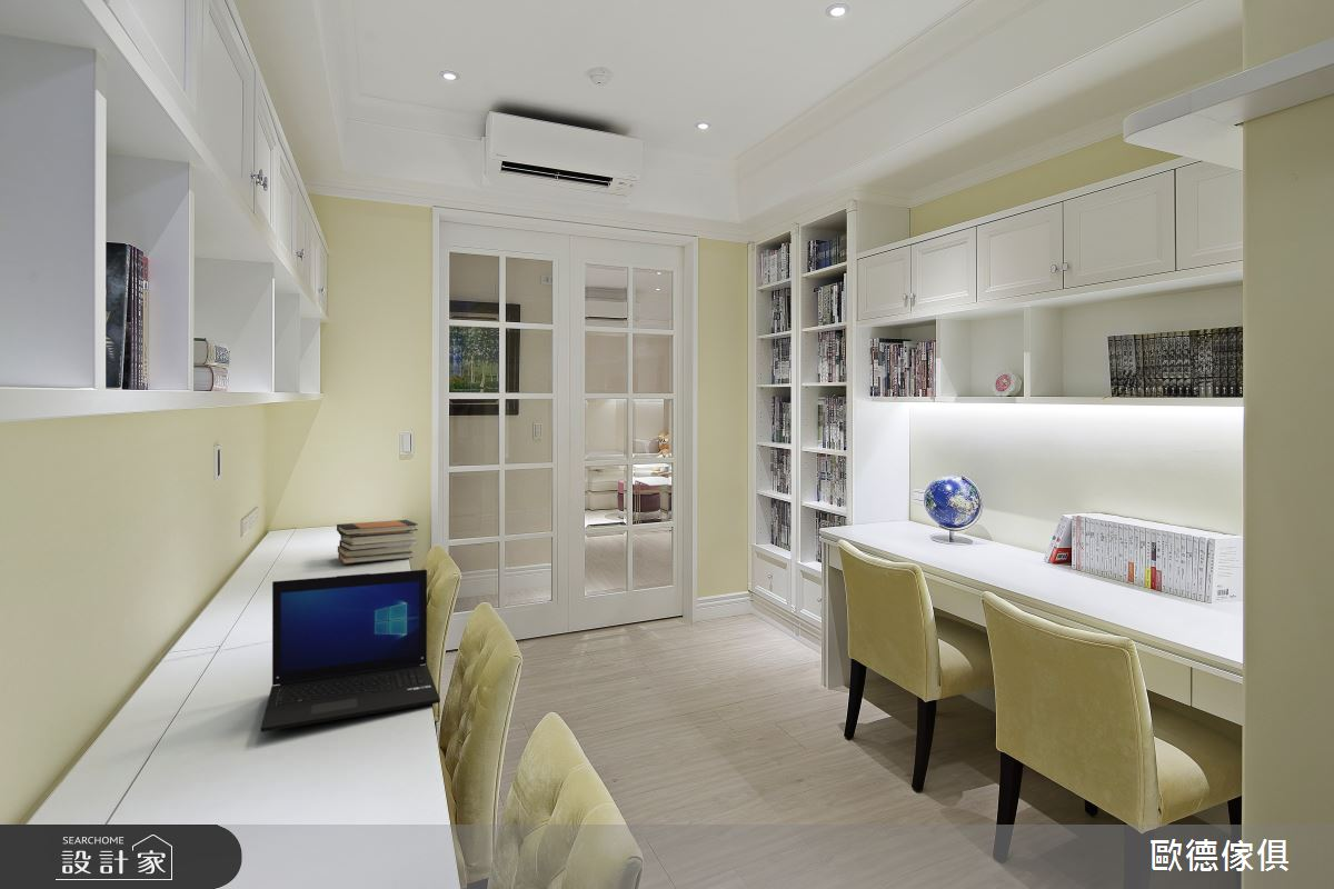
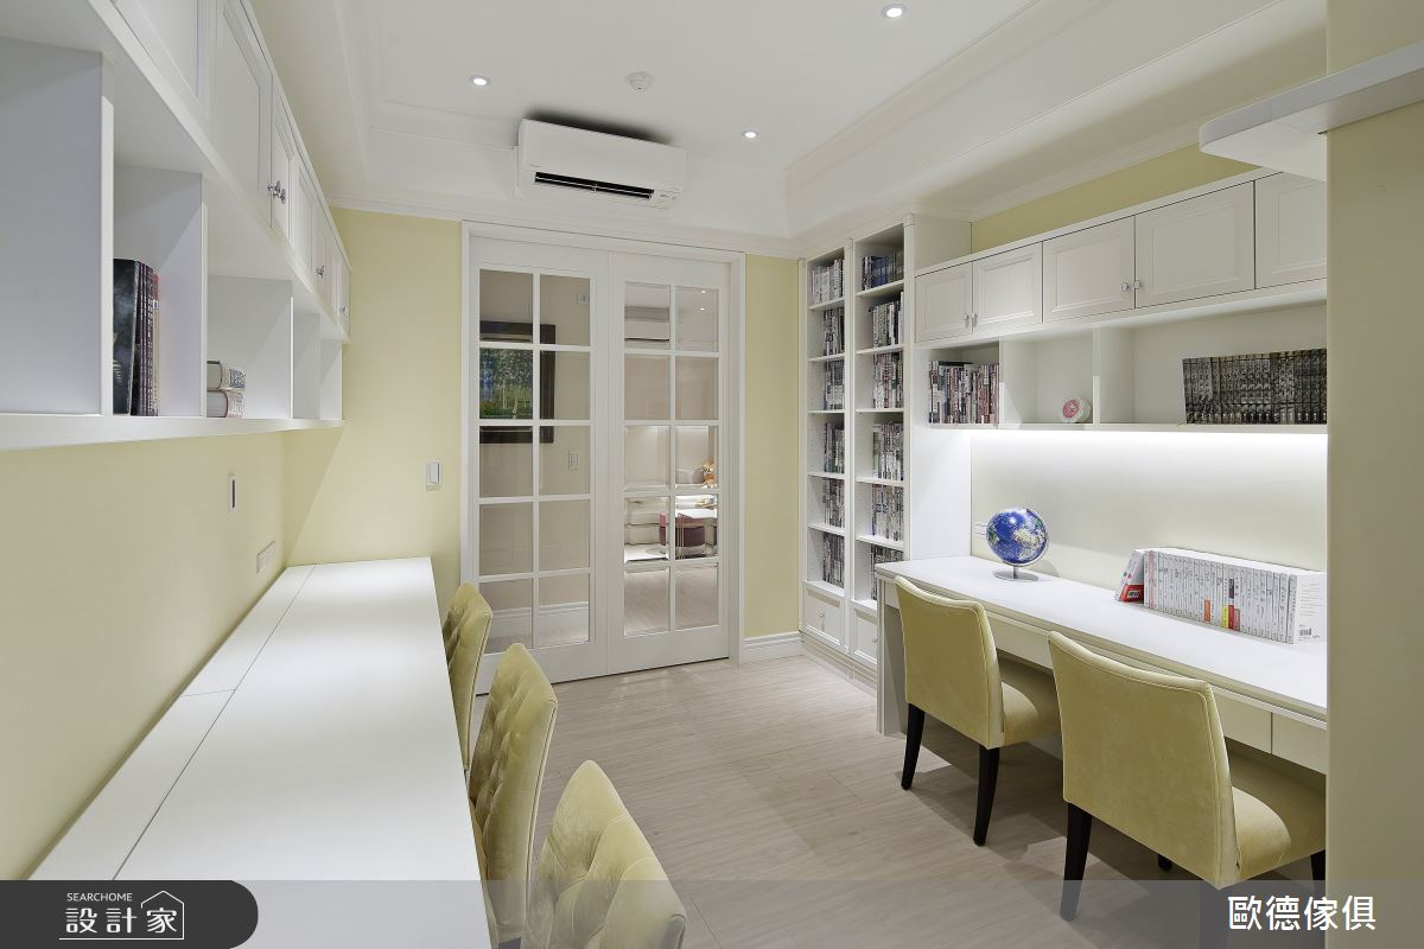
- book stack [336,519,419,565]
- laptop [260,569,441,733]
